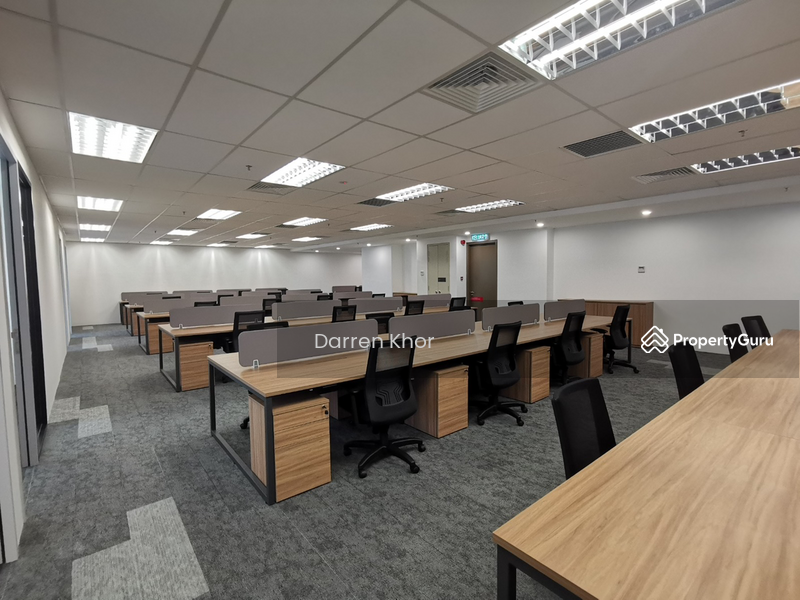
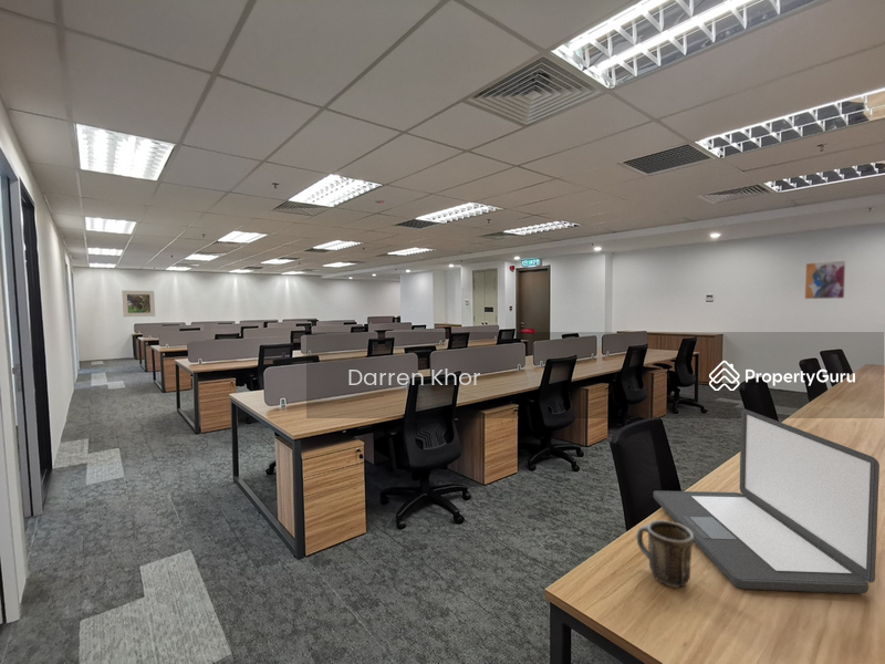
+ wall art [803,259,847,300]
+ laptop [653,407,881,594]
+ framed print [121,290,156,318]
+ mug [635,519,694,589]
